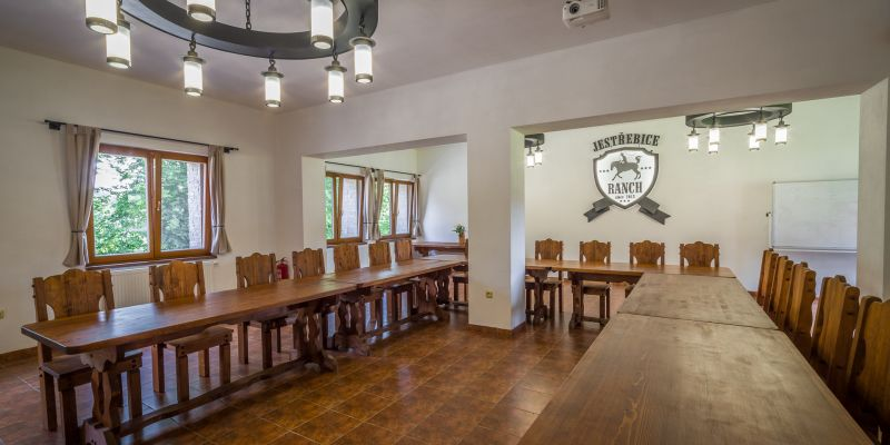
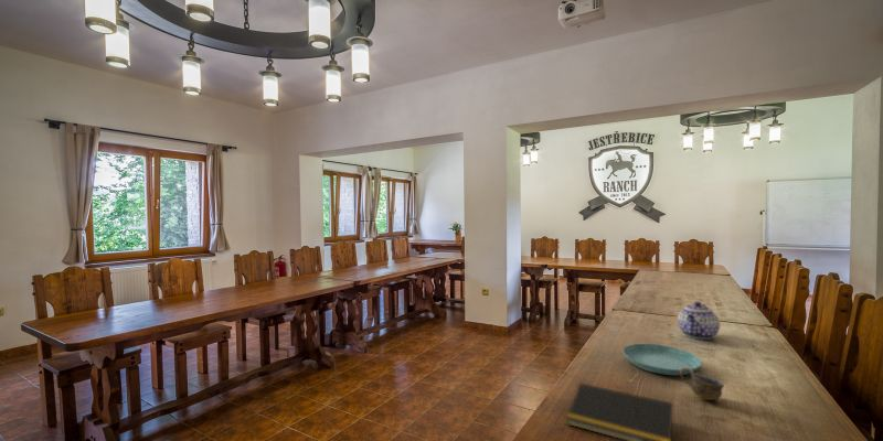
+ cup [680,367,725,401]
+ saucer [623,343,702,377]
+ notepad [565,383,673,441]
+ teapot [677,301,721,341]
